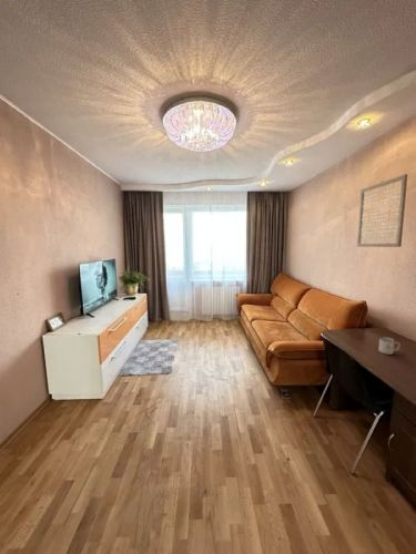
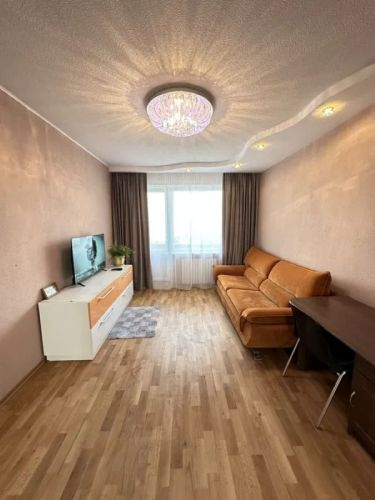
- wall art [356,173,408,248]
- mug [378,336,400,356]
